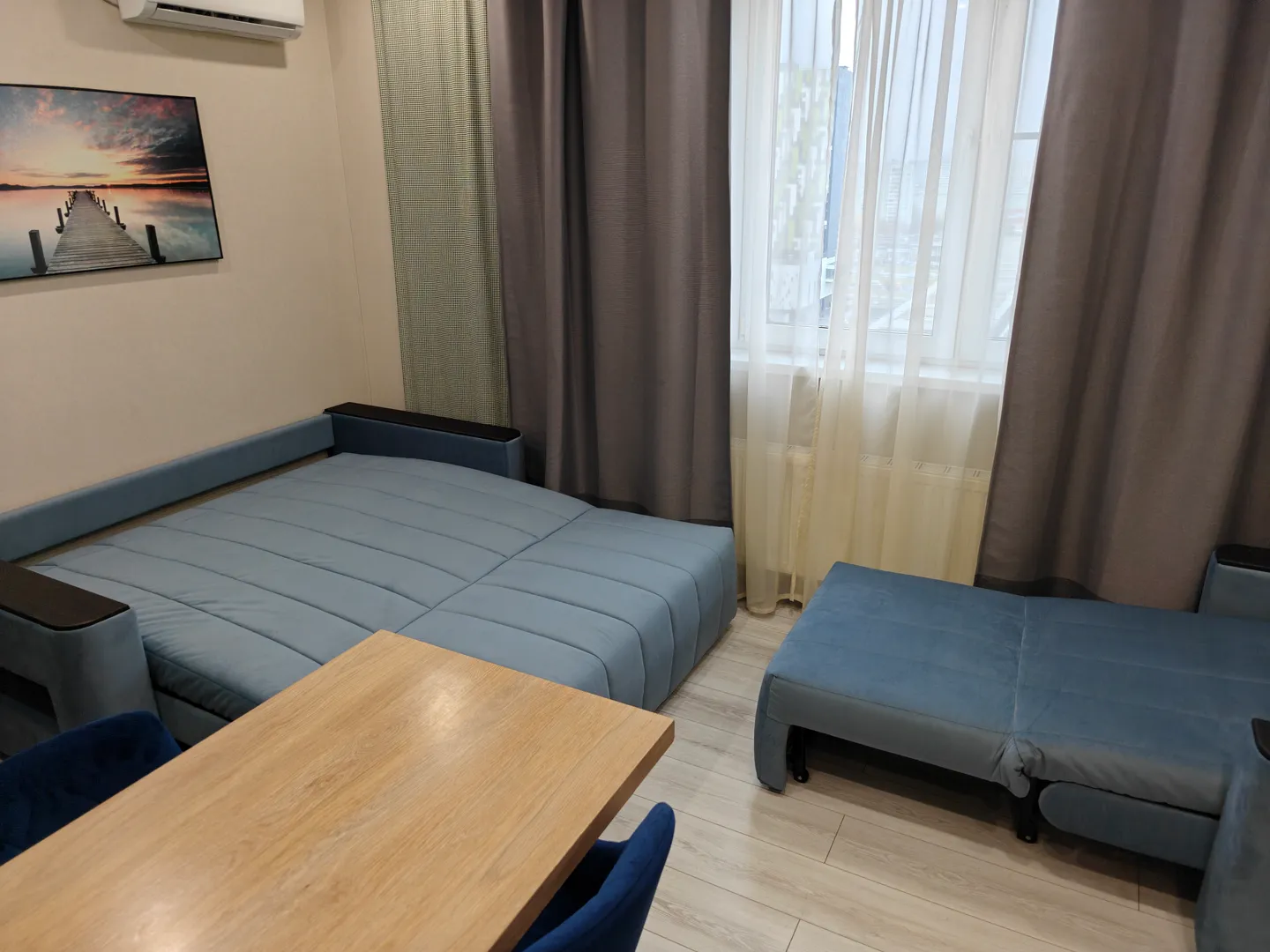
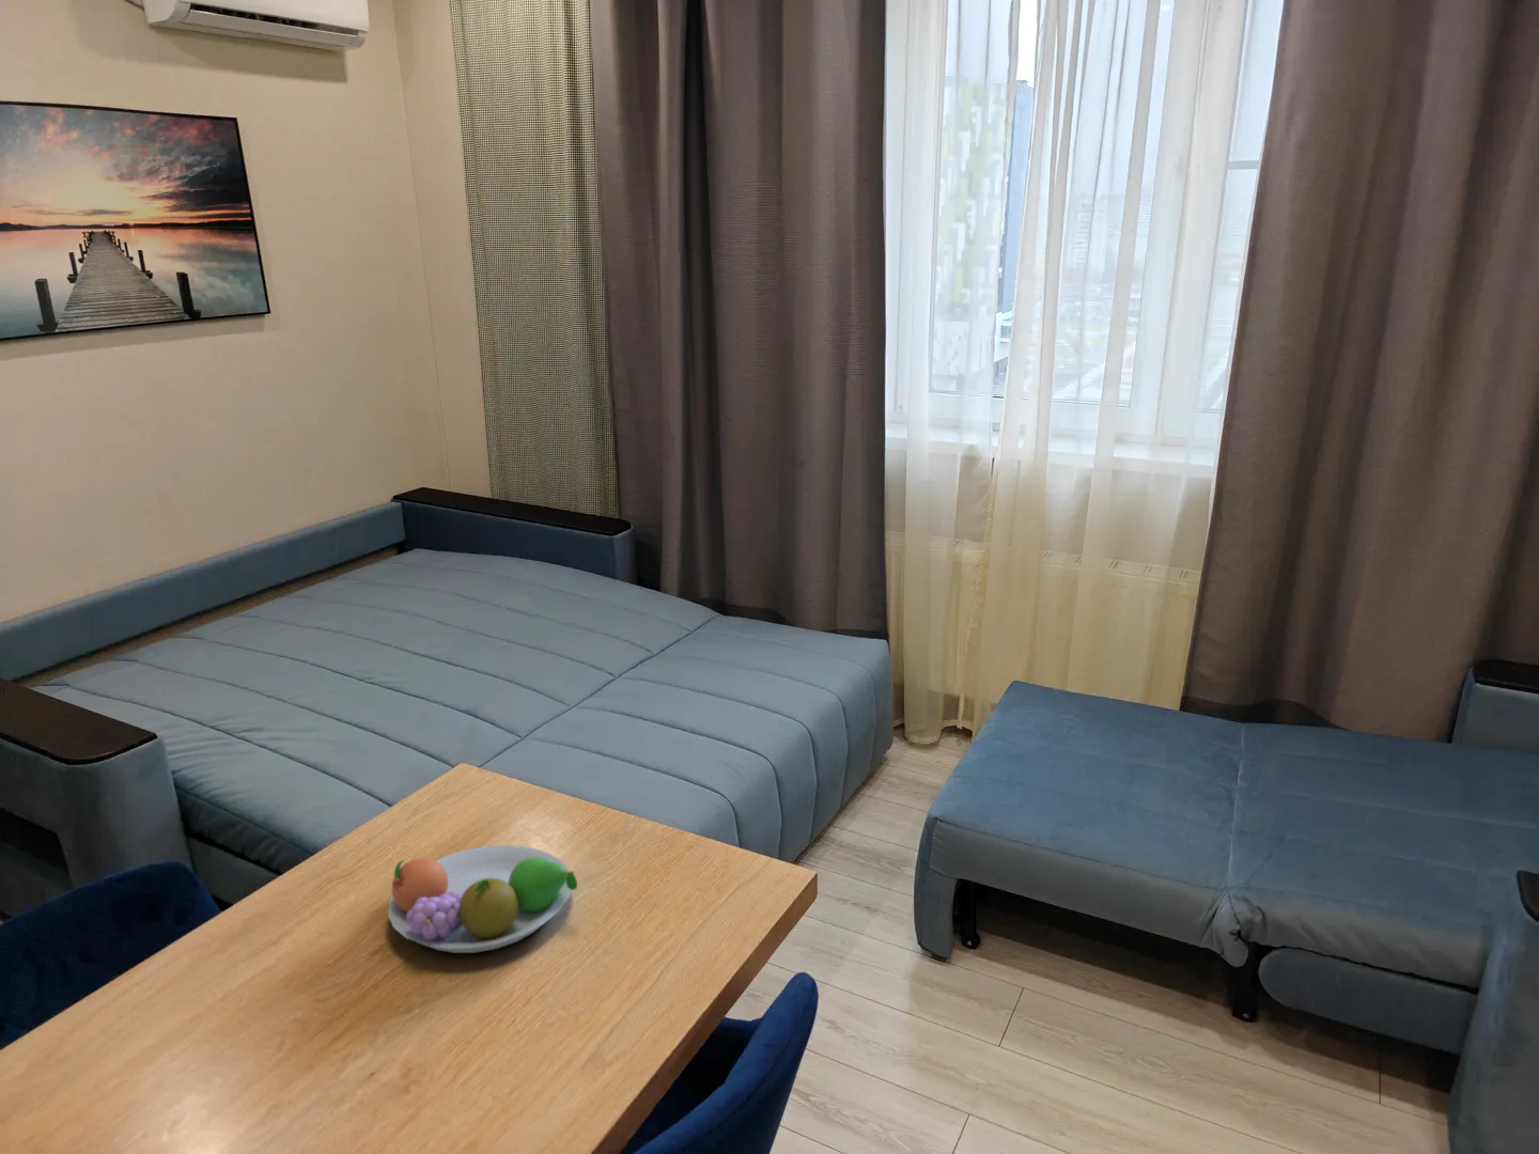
+ fruit bowl [387,844,578,954]
